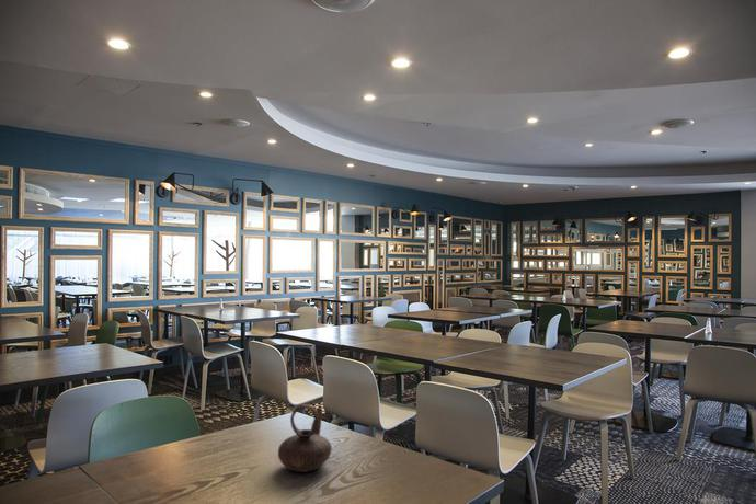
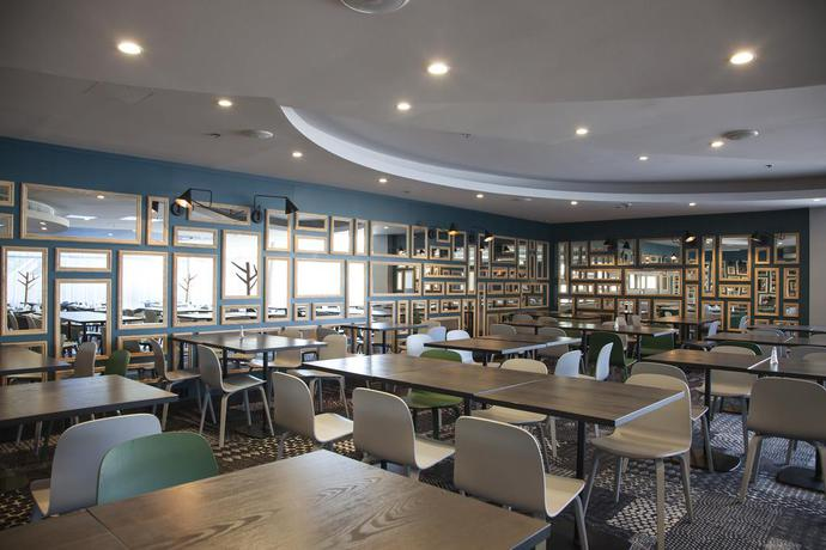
- teapot [277,403,333,473]
